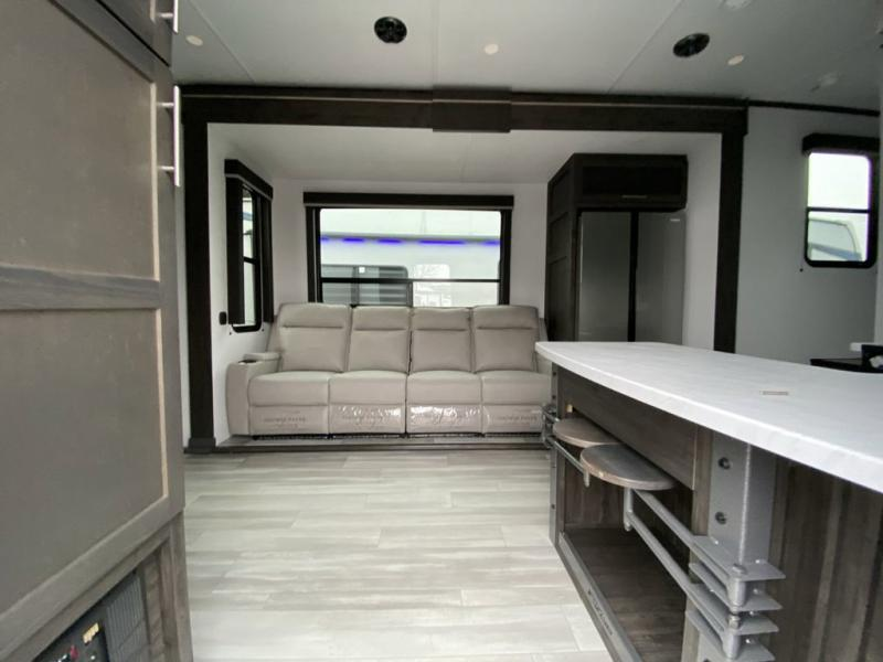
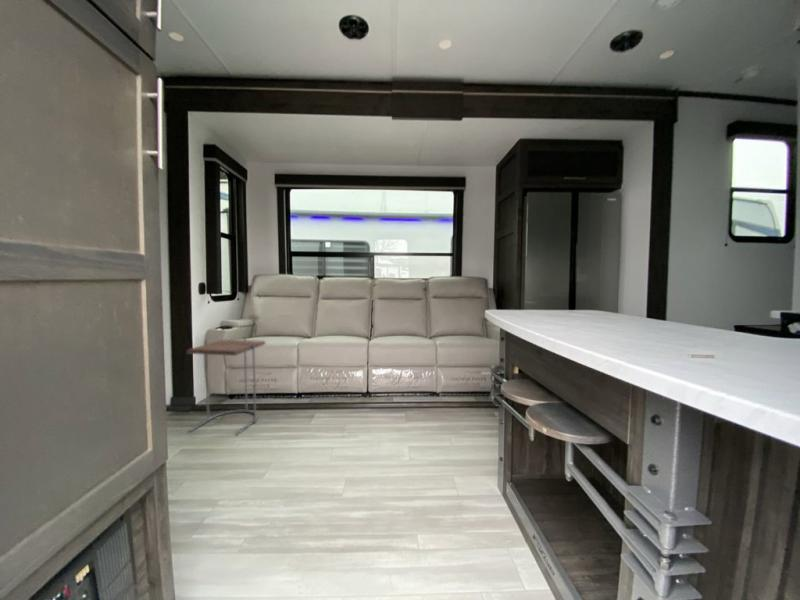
+ side table [186,336,266,436]
